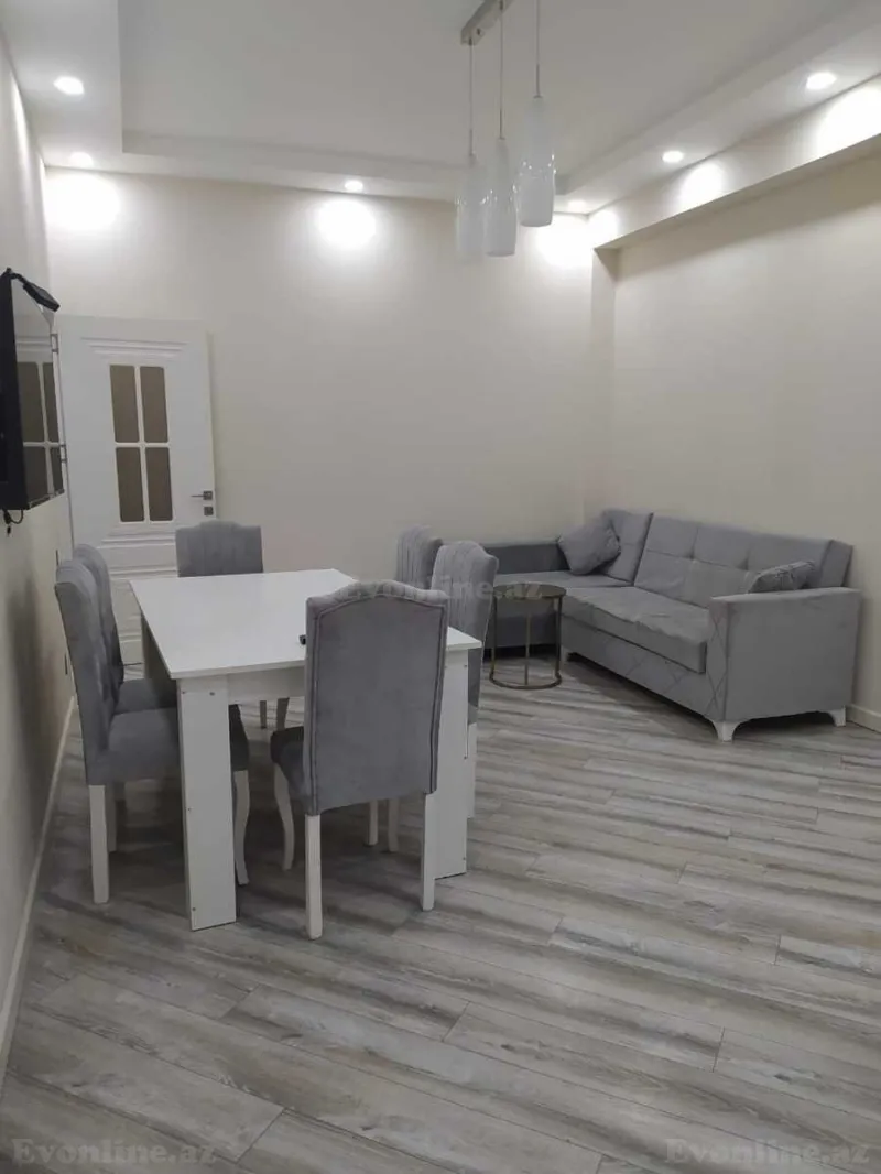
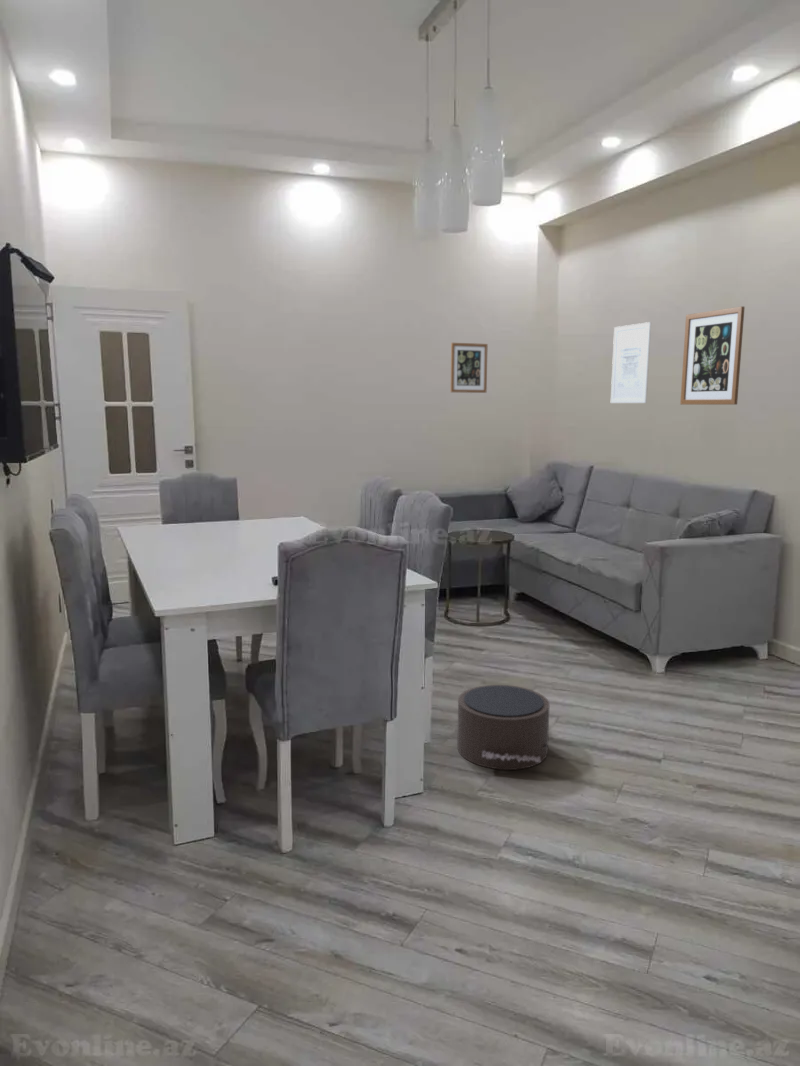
+ wall art [450,342,489,394]
+ wall art [610,321,652,404]
+ pouf [456,684,550,771]
+ wall art [679,305,746,406]
